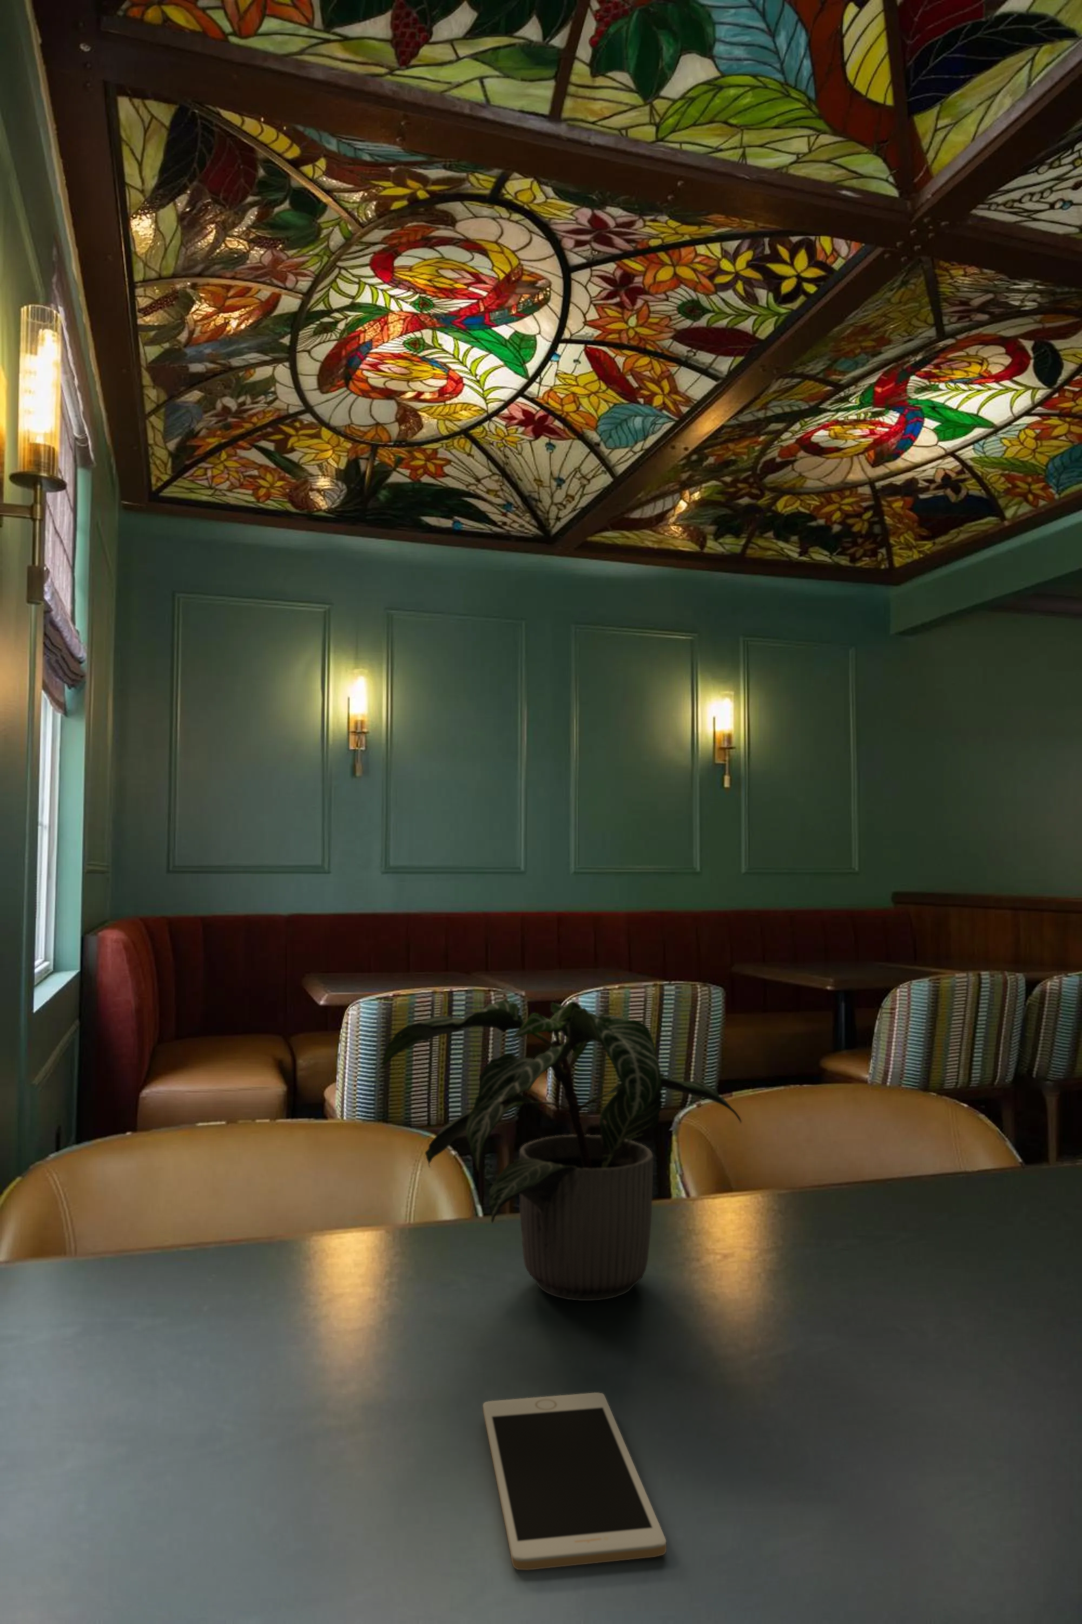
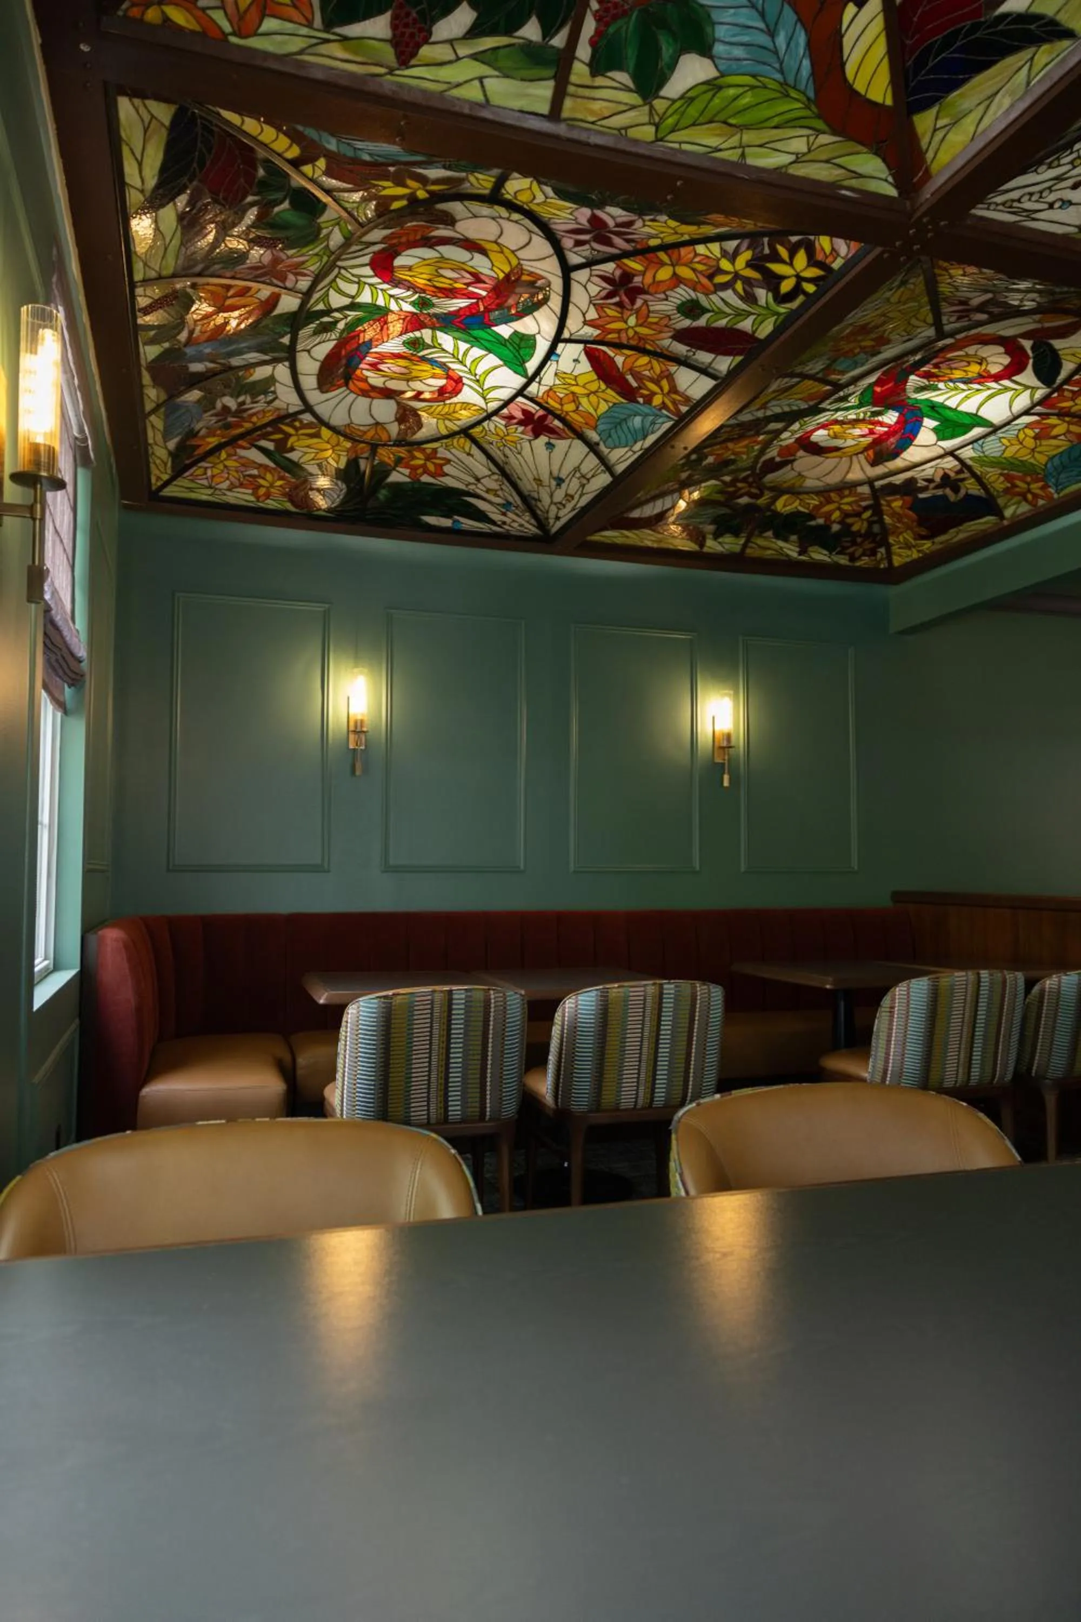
- potted plant [380,999,743,1301]
- cell phone [483,1392,667,1571]
